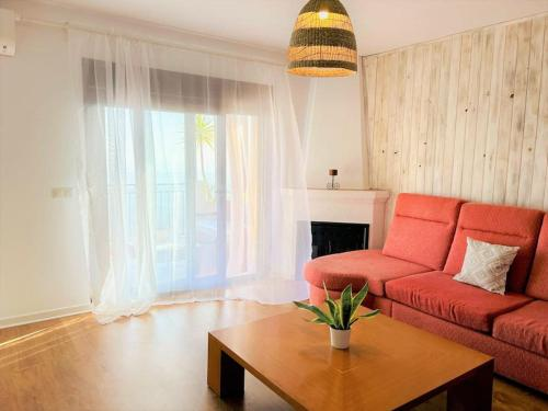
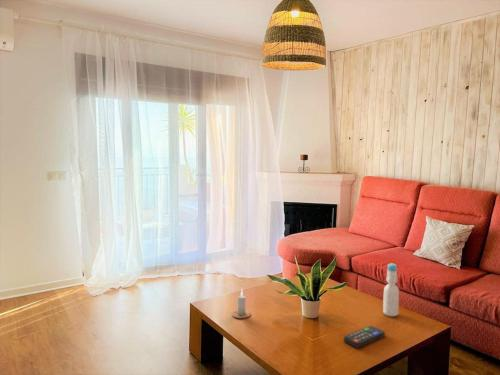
+ candle [231,289,252,319]
+ remote control [343,325,386,349]
+ bottle [382,262,400,317]
